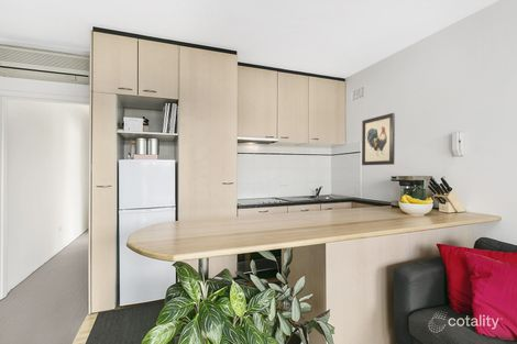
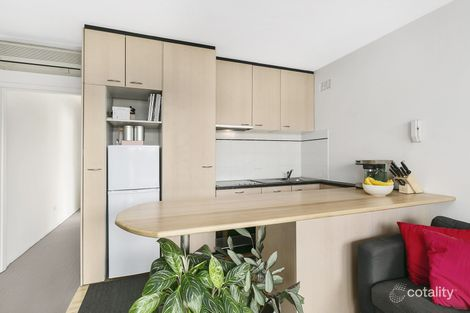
- wall art [361,112,396,166]
